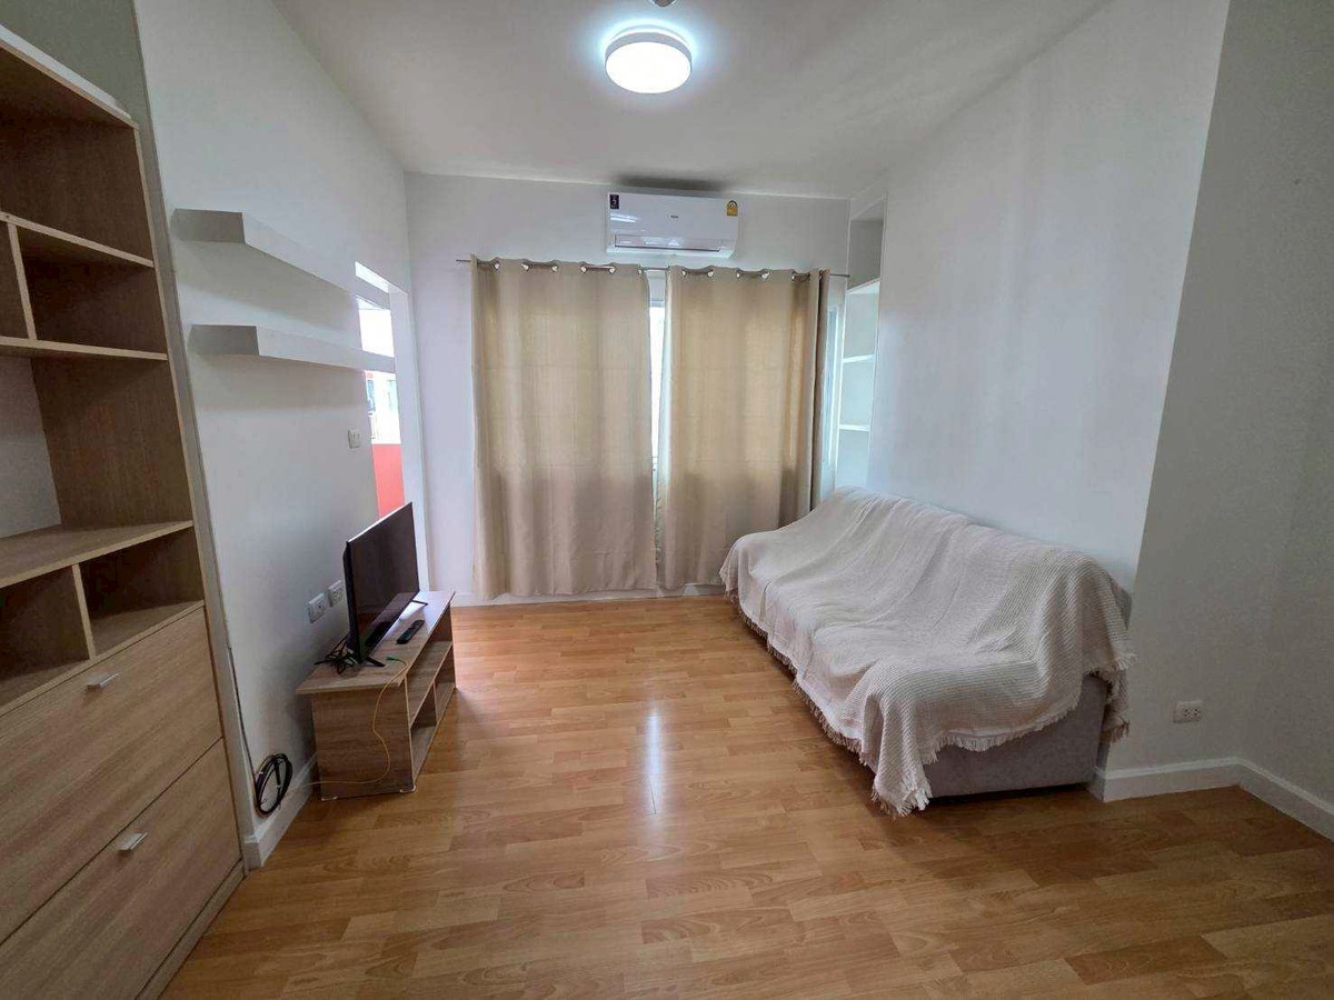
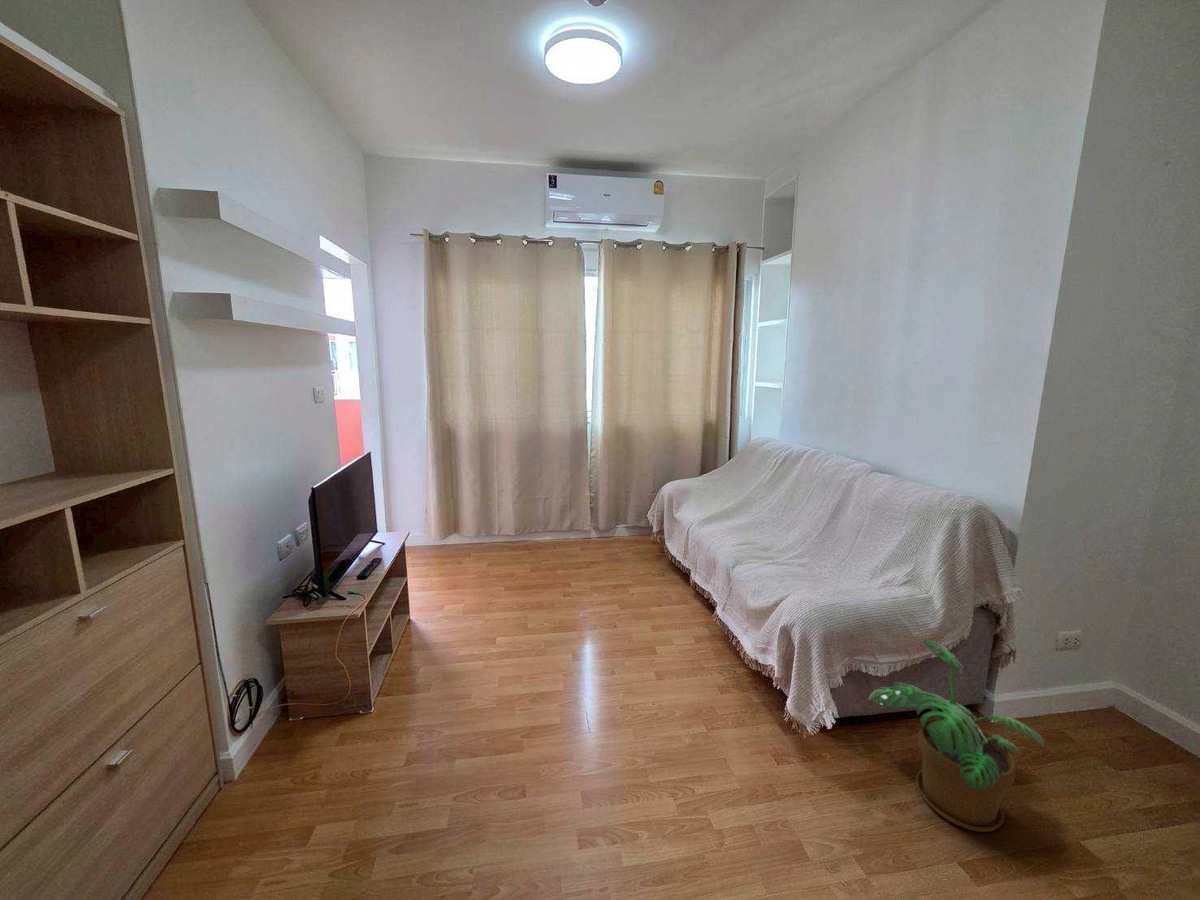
+ potted plant [867,638,1045,833]
